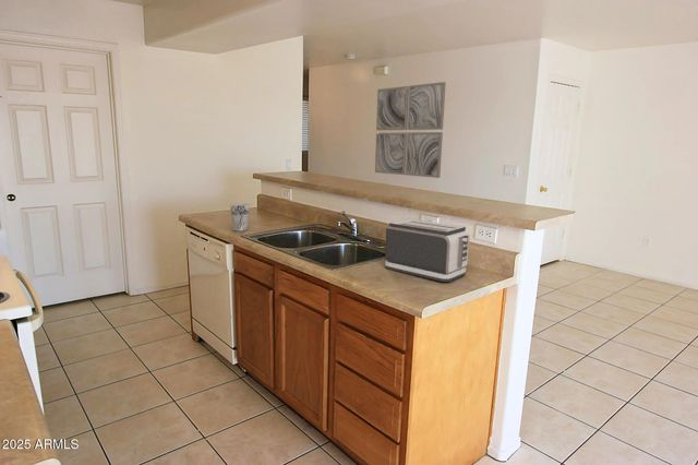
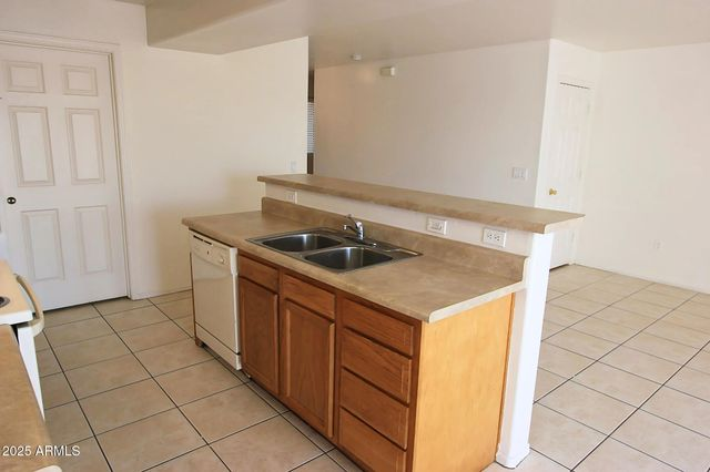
- wall art [374,81,447,179]
- toaster [384,218,470,283]
- cup [229,202,251,231]
